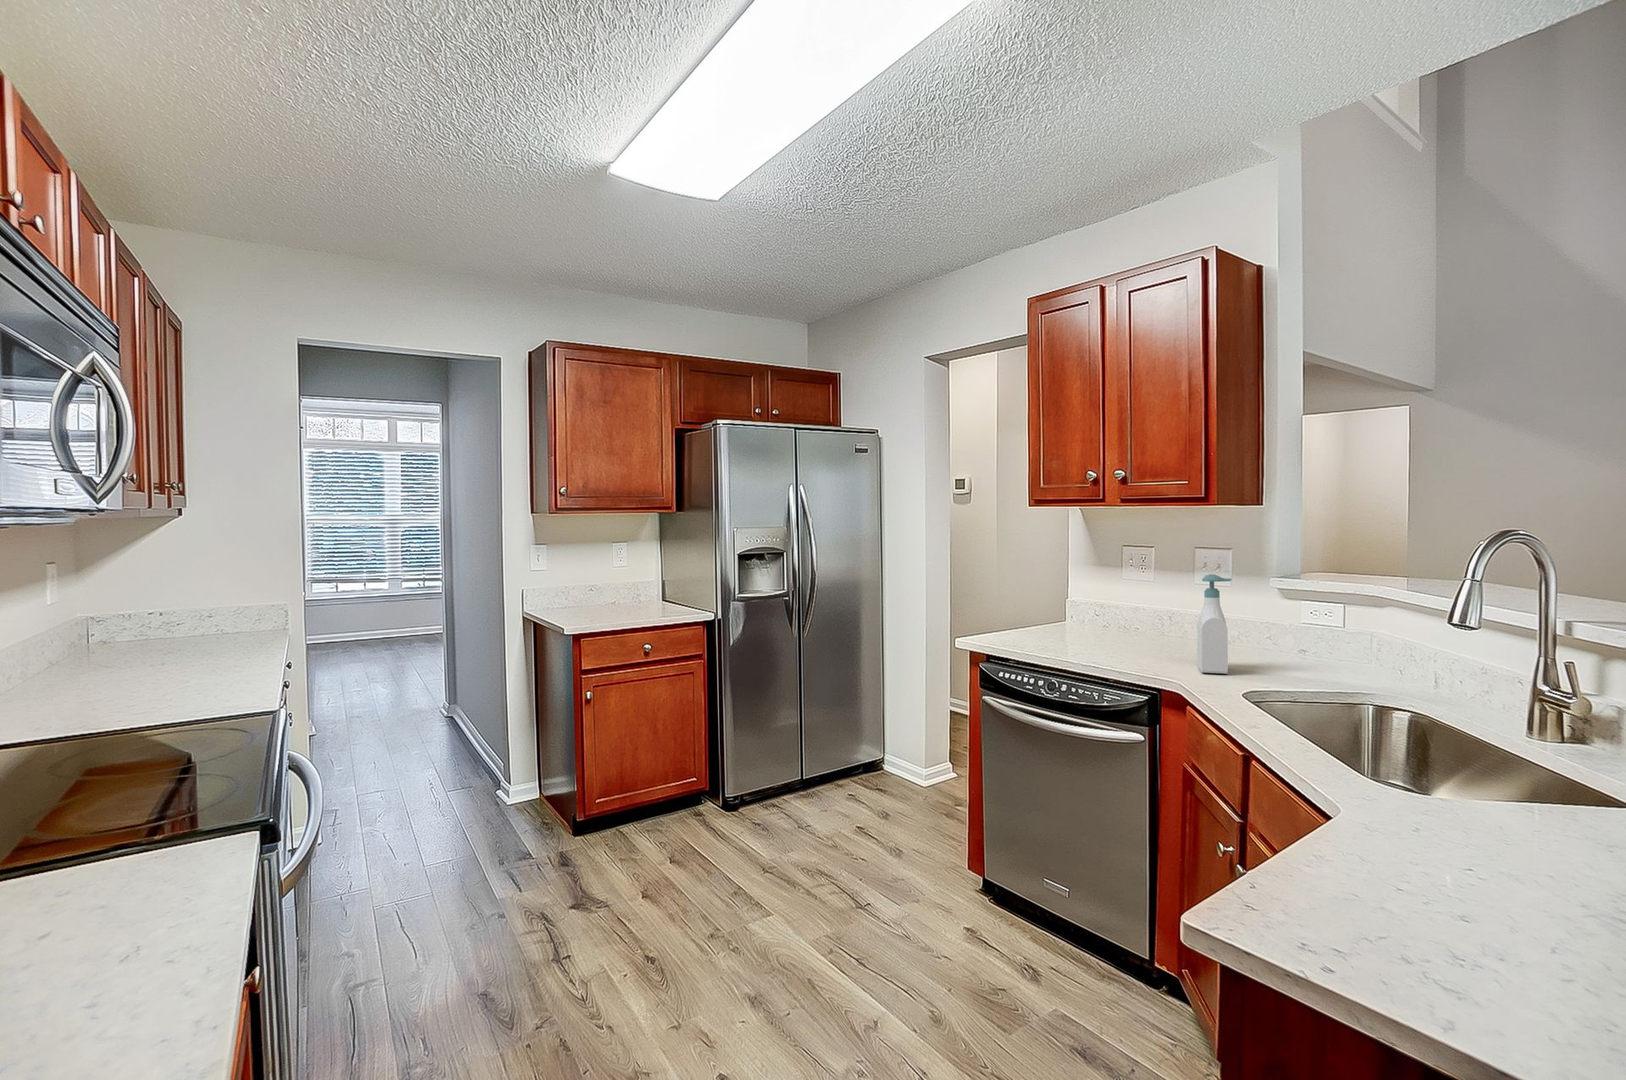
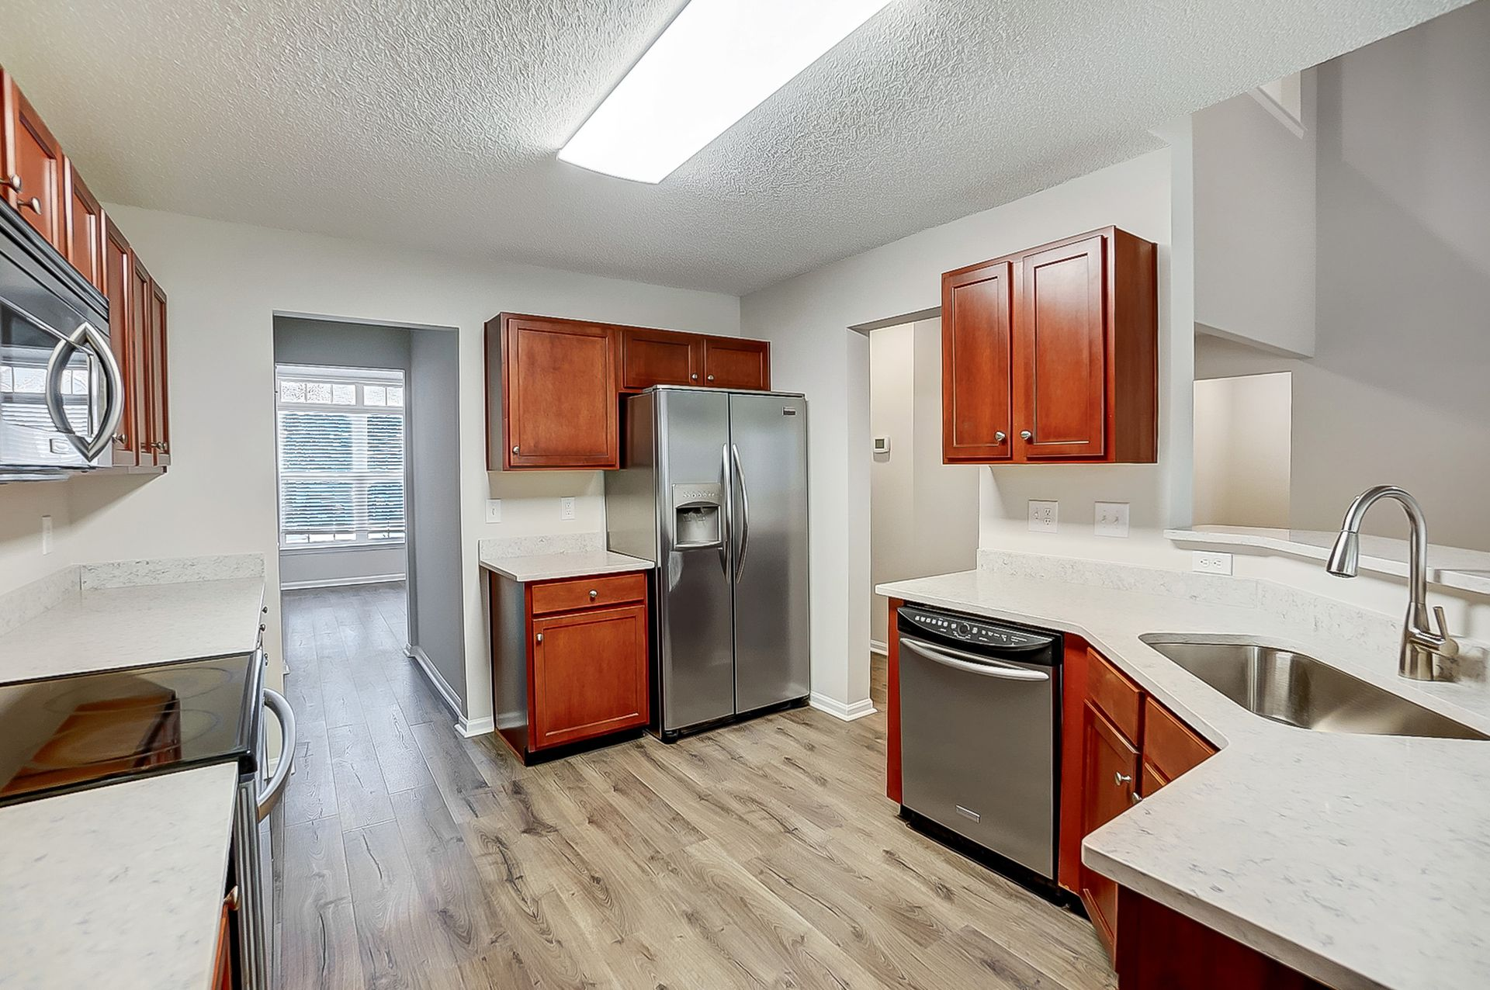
- soap bottle [1197,573,1233,675]
